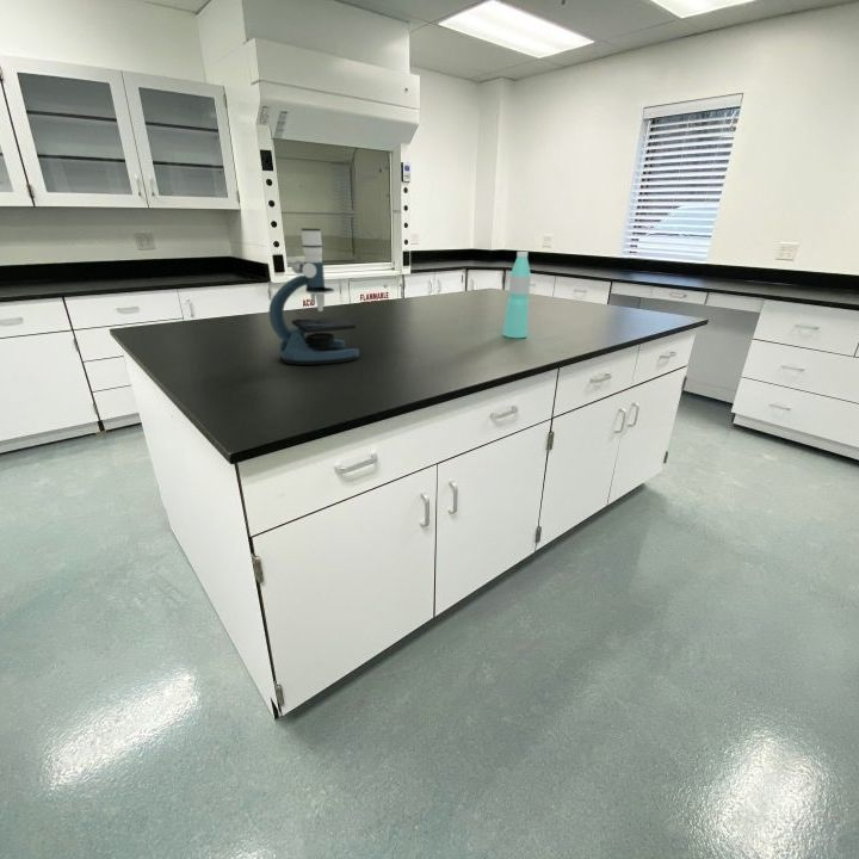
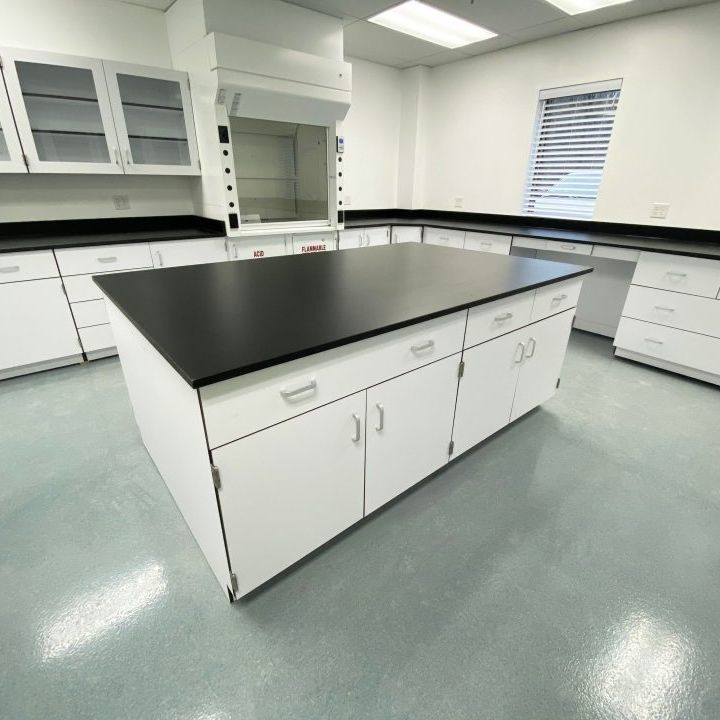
- water bottle [502,251,532,339]
- microscope [267,228,360,366]
